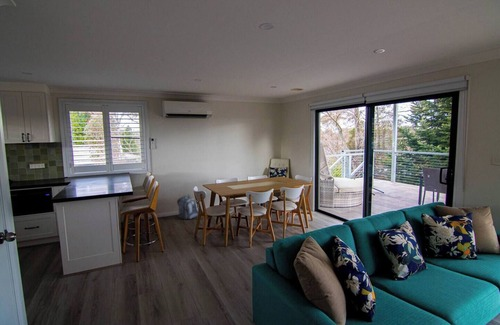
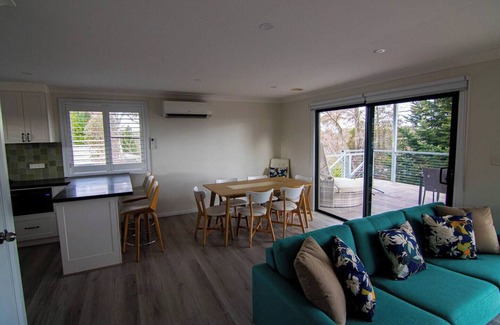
- backpack [176,193,199,220]
